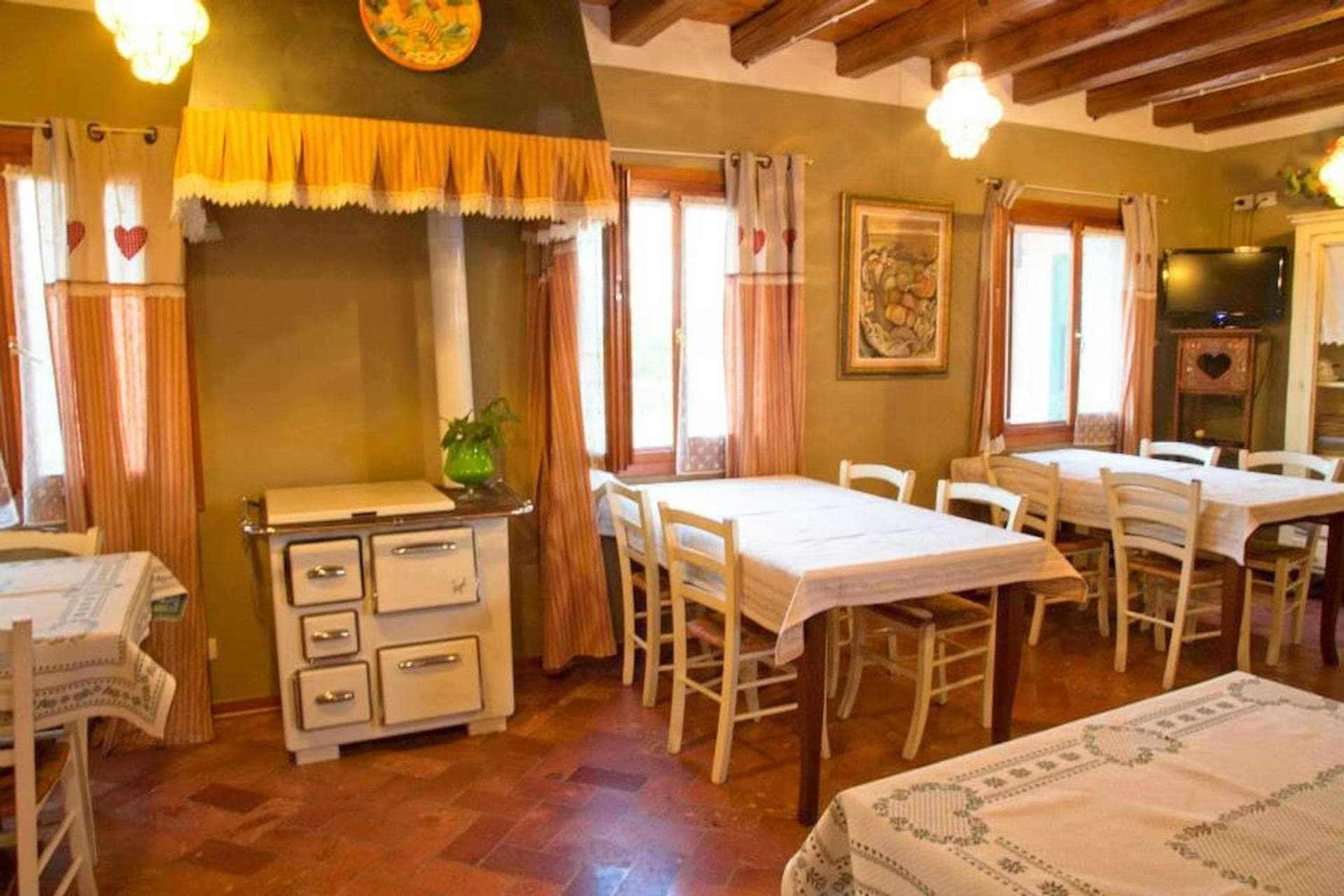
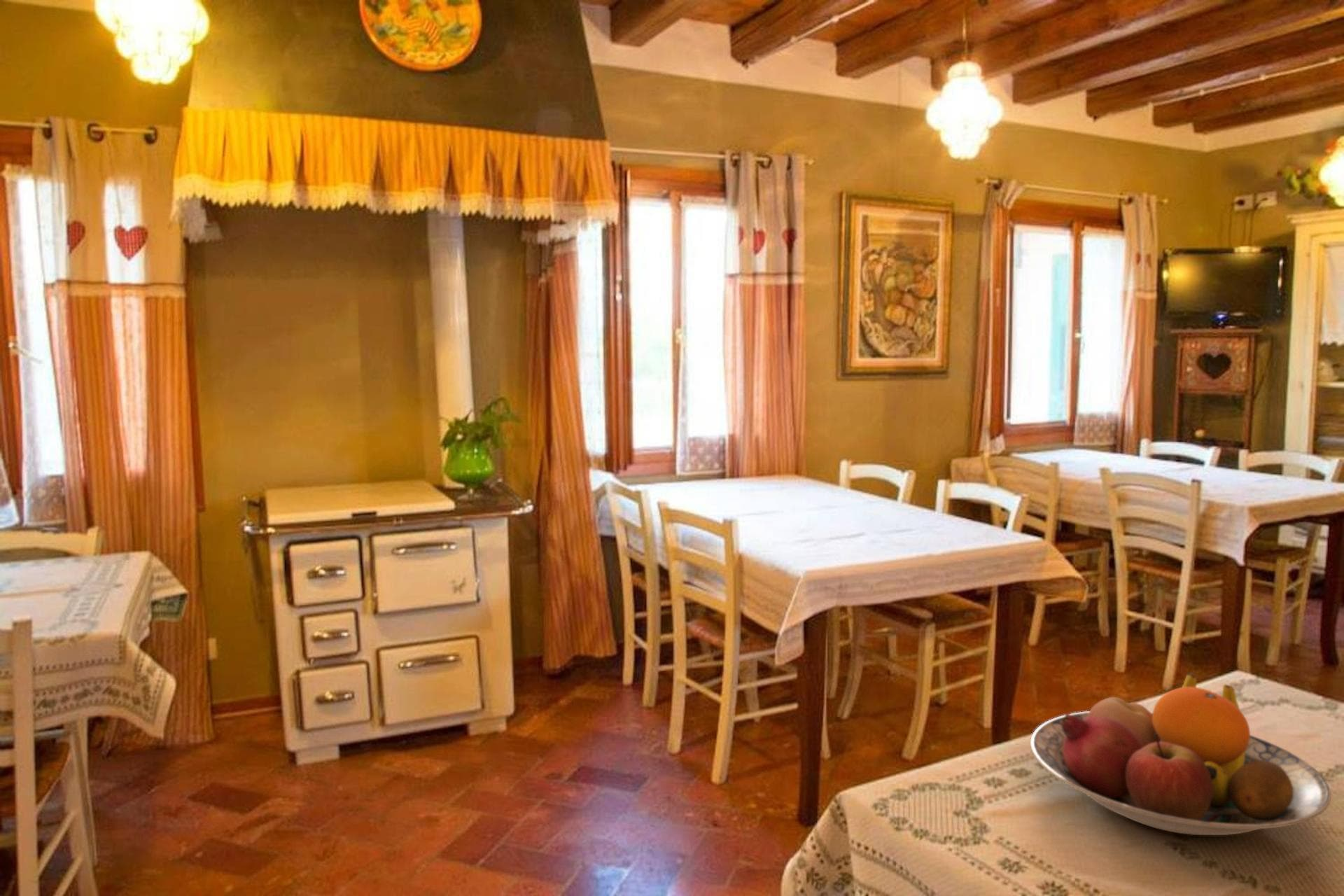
+ fruit bowl [1030,672,1332,836]
